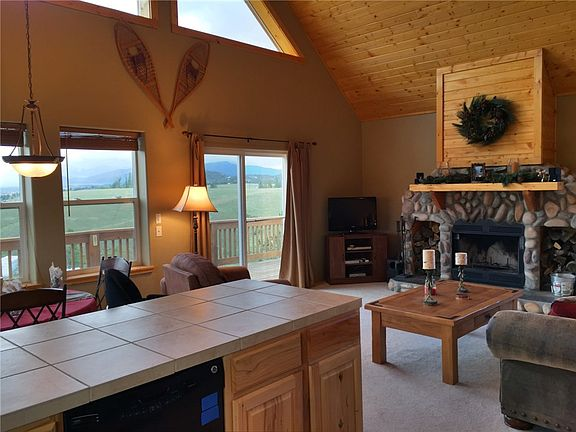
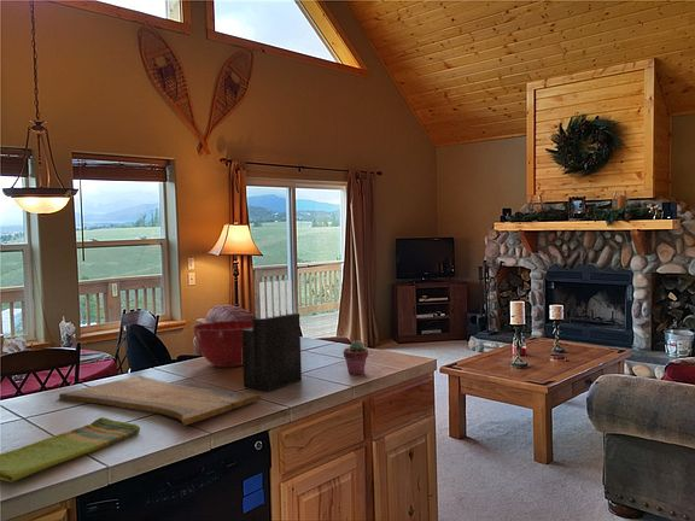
+ potted succulent [343,339,369,376]
+ dish towel [0,416,141,484]
+ cutting board [58,374,262,427]
+ mixing bowl [191,320,253,368]
+ knife block [243,279,303,392]
